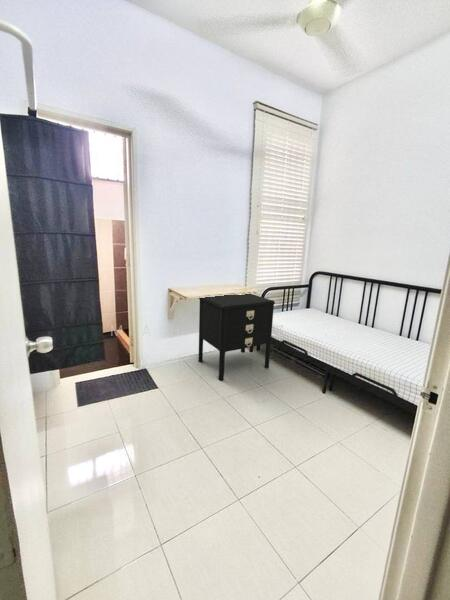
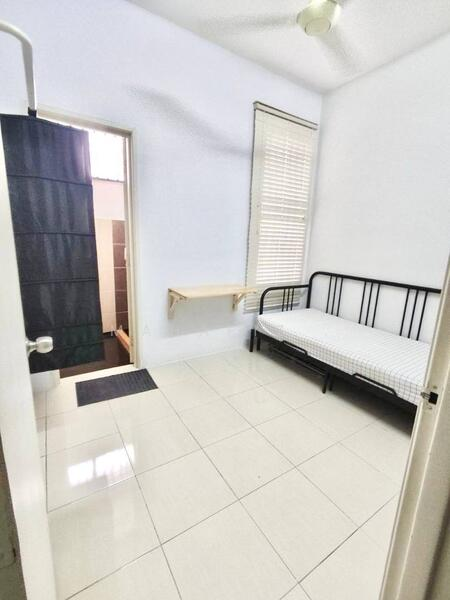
- nightstand [198,292,276,381]
